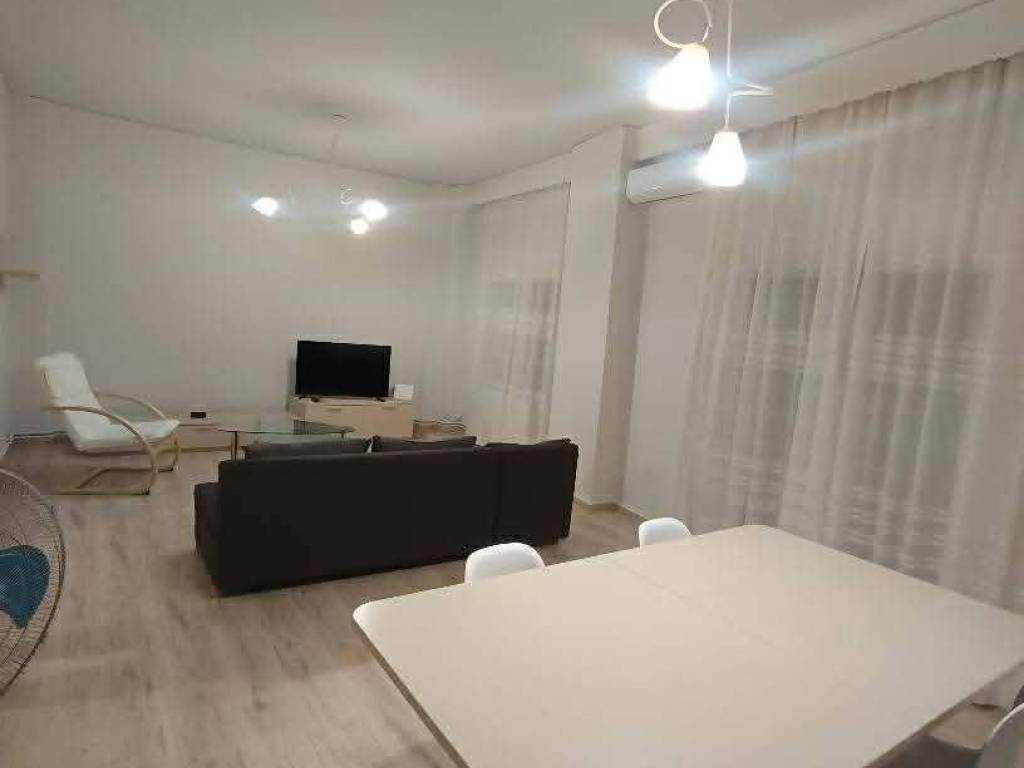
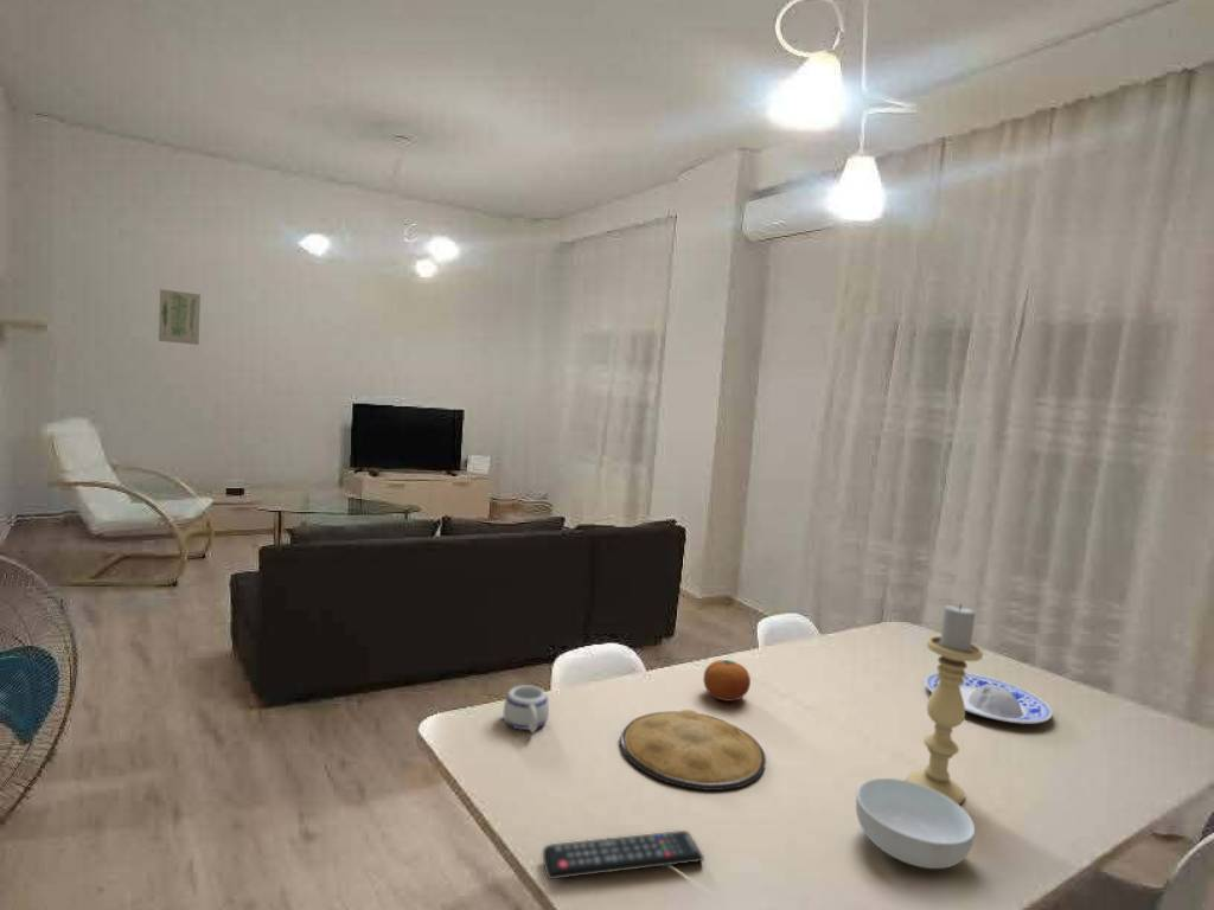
+ mug [503,684,550,735]
+ fruit [702,659,752,703]
+ candle holder [906,603,984,805]
+ wall art [158,288,202,346]
+ plate [924,671,1054,725]
+ remote control [542,829,705,880]
+ plate [619,709,767,792]
+ cereal bowl [855,777,976,870]
